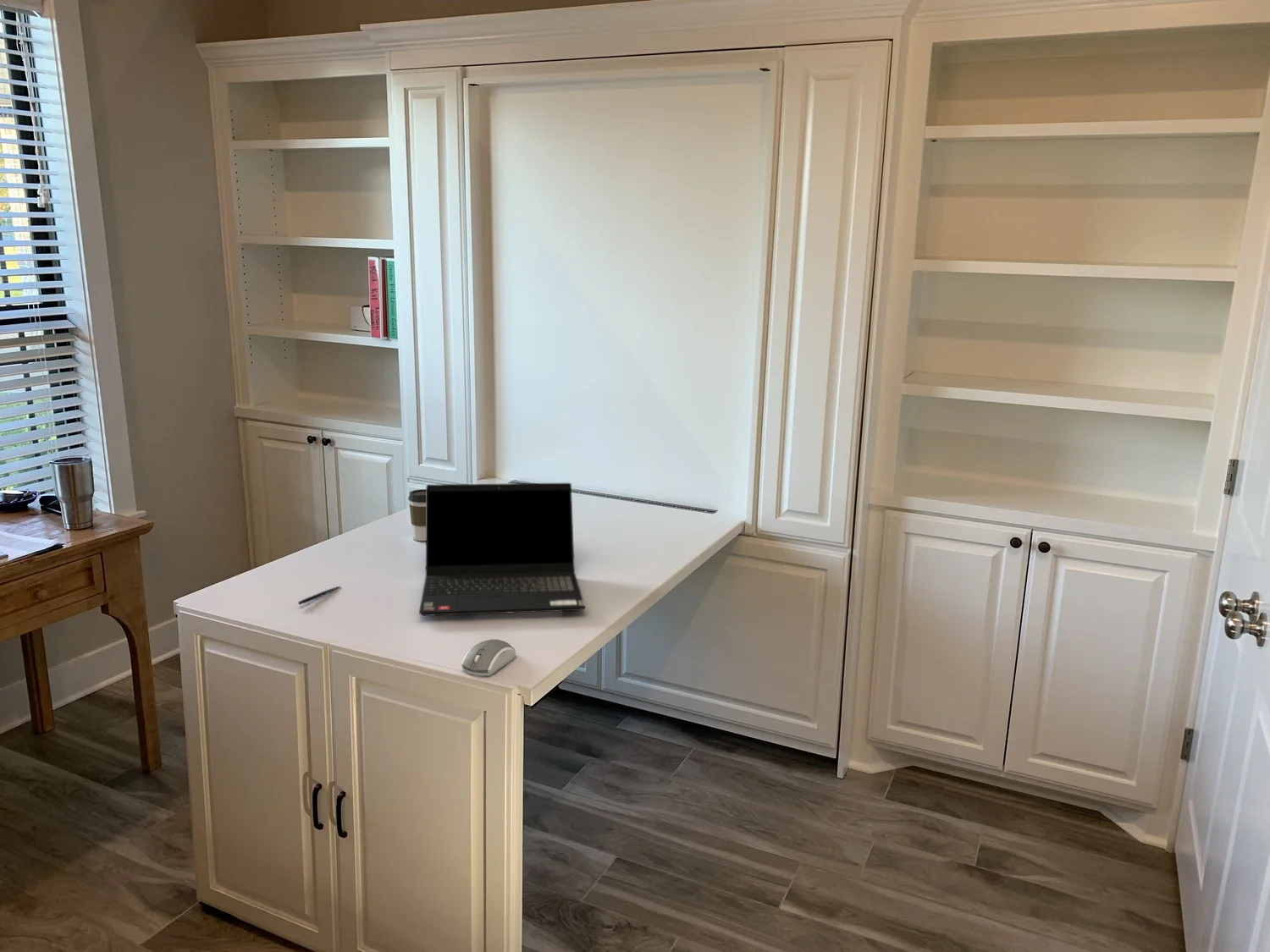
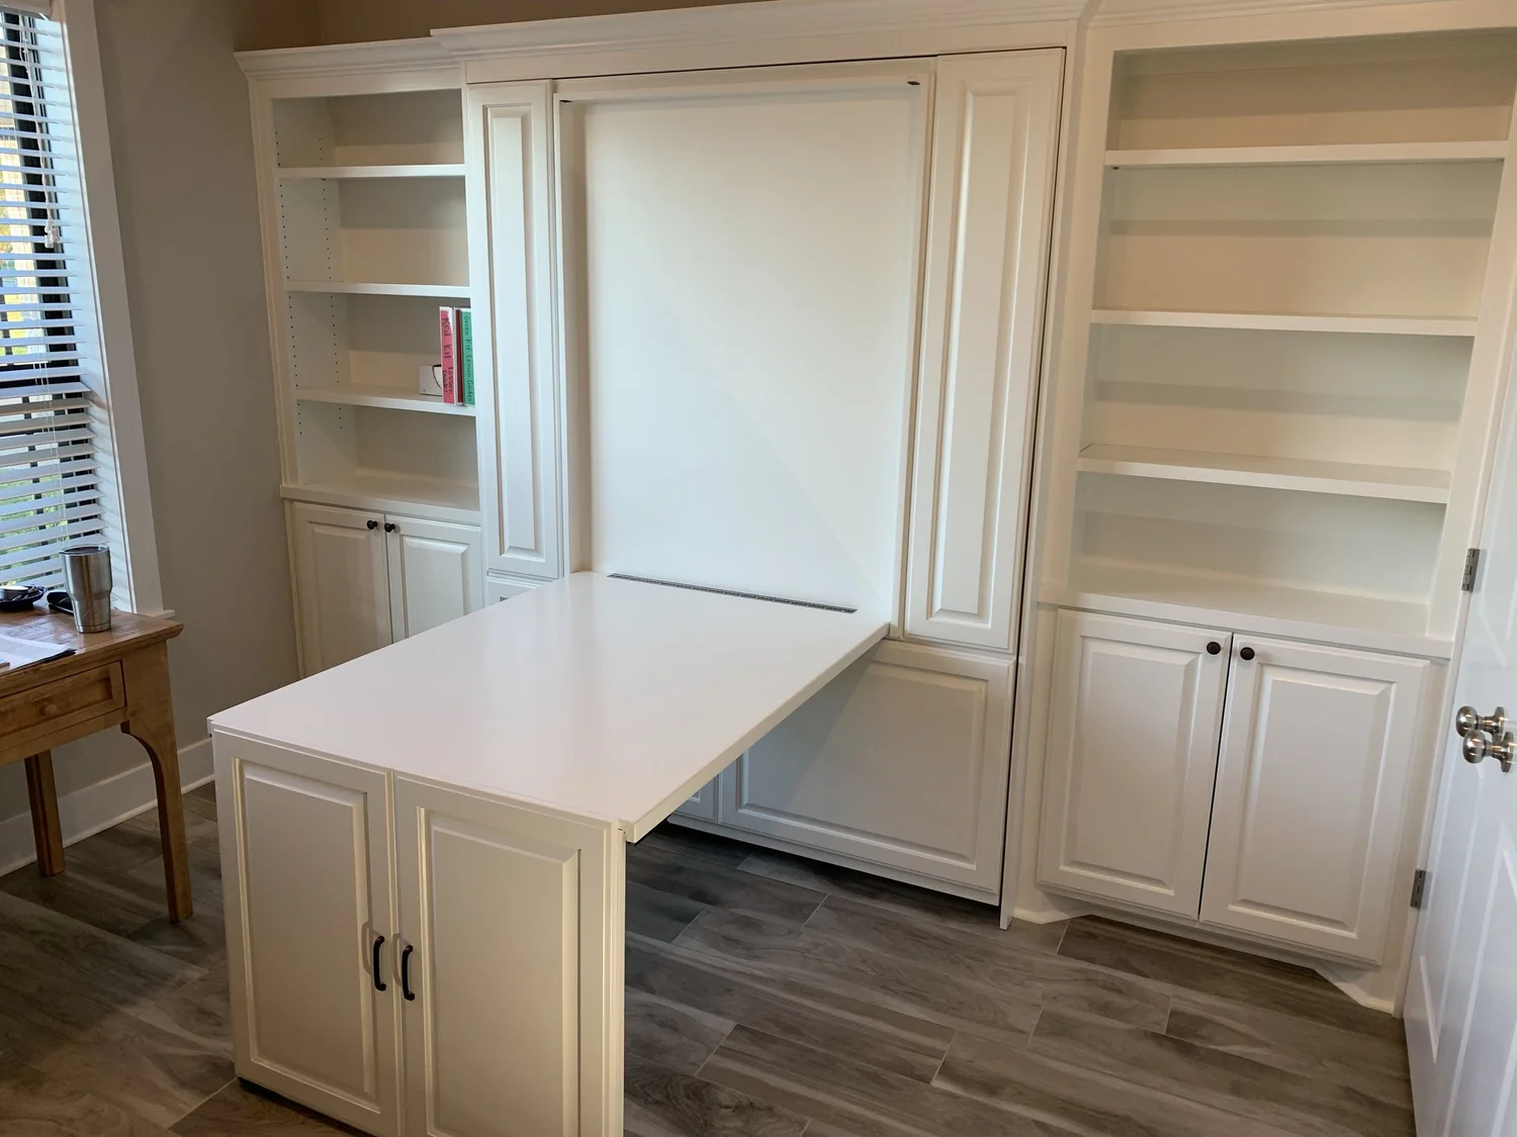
- computer mouse [461,638,516,676]
- pen [297,586,341,605]
- coffee cup [407,488,426,542]
- laptop computer [418,482,586,617]
